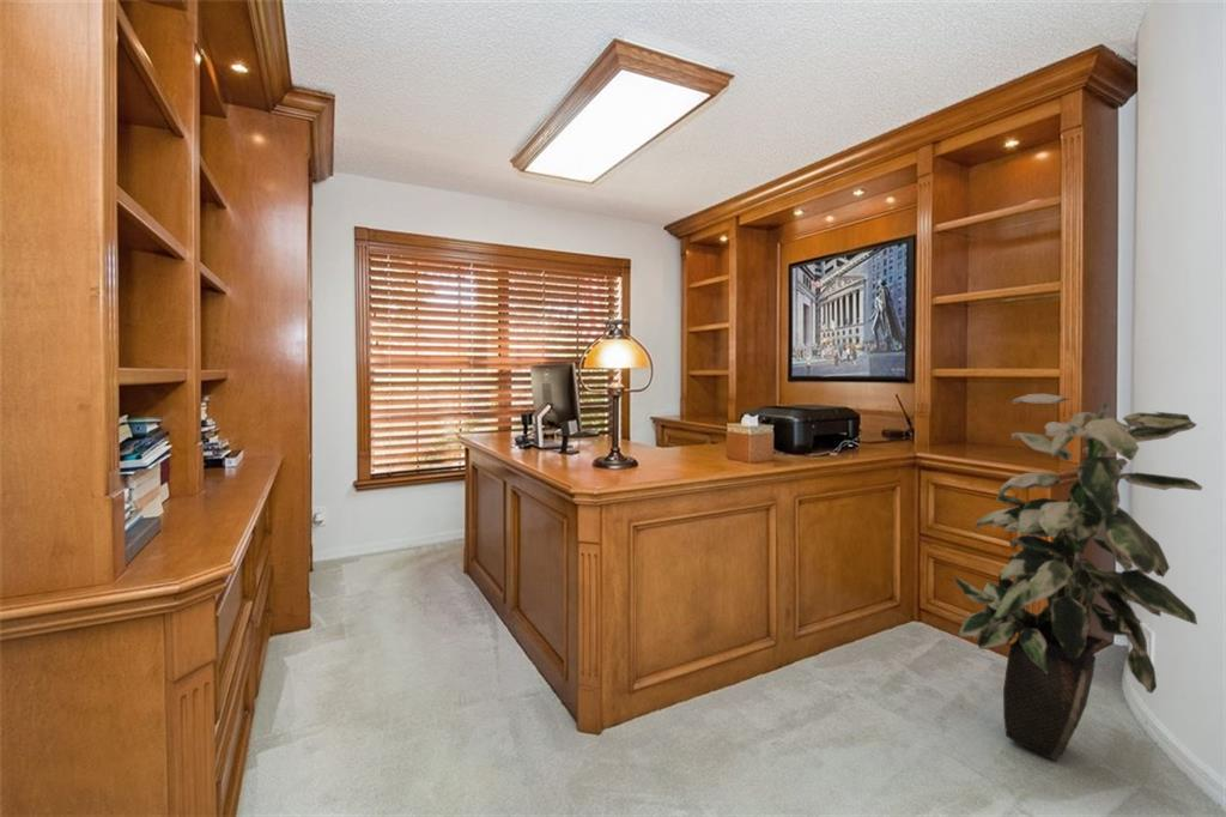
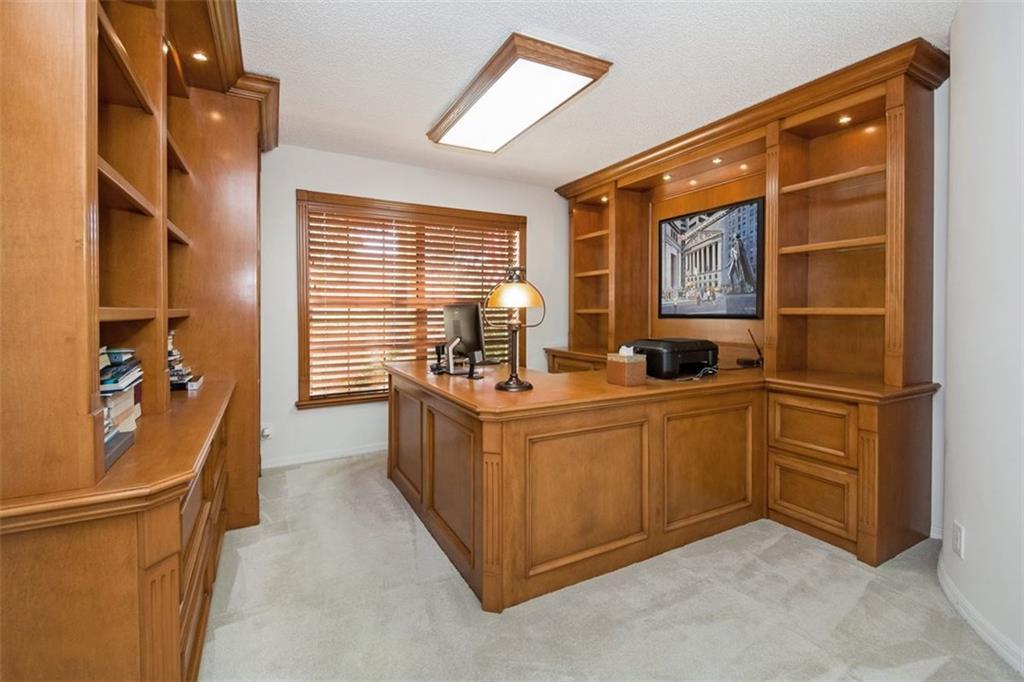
- indoor plant [952,393,1203,763]
